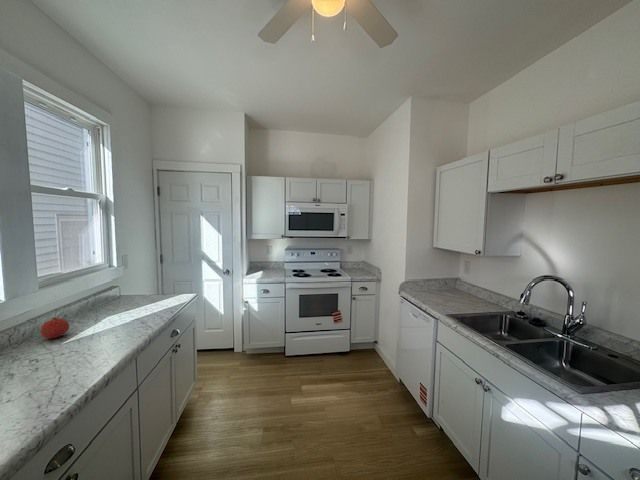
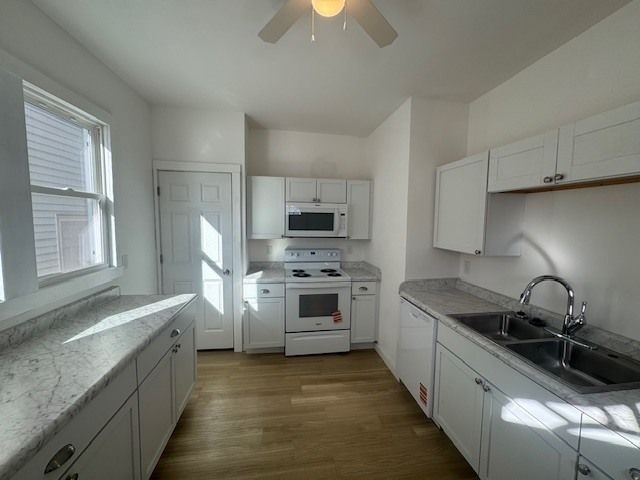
- fruit [40,317,70,340]
